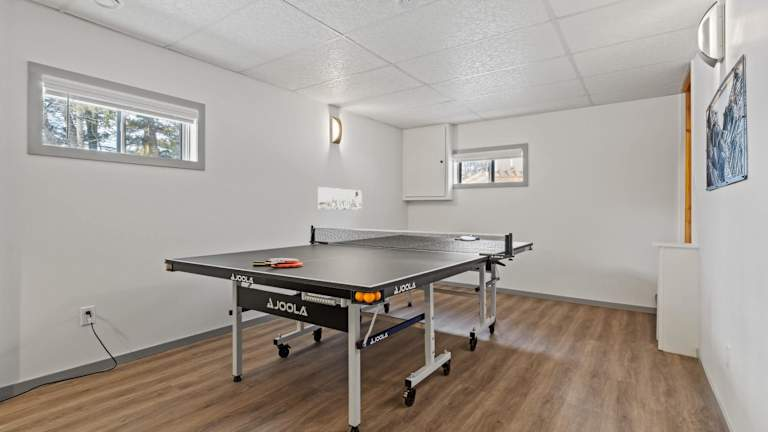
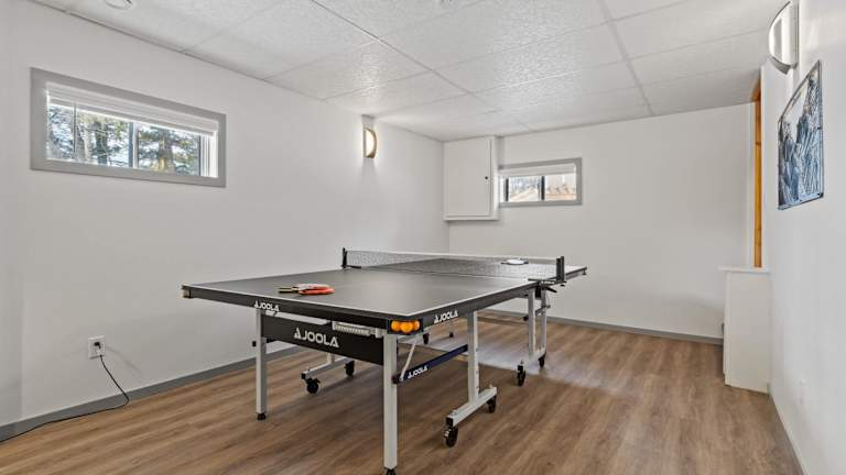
- wall art [317,186,362,211]
